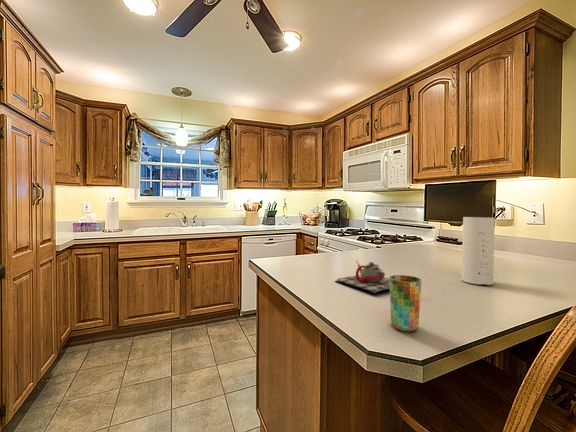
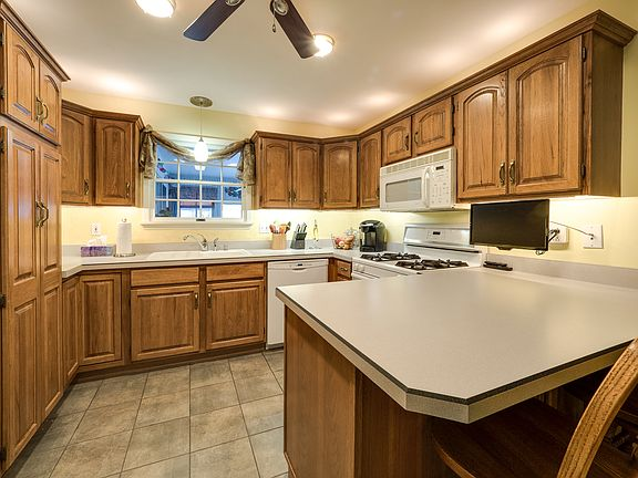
- cup [388,274,422,332]
- teapot [335,259,390,294]
- speaker [461,215,496,286]
